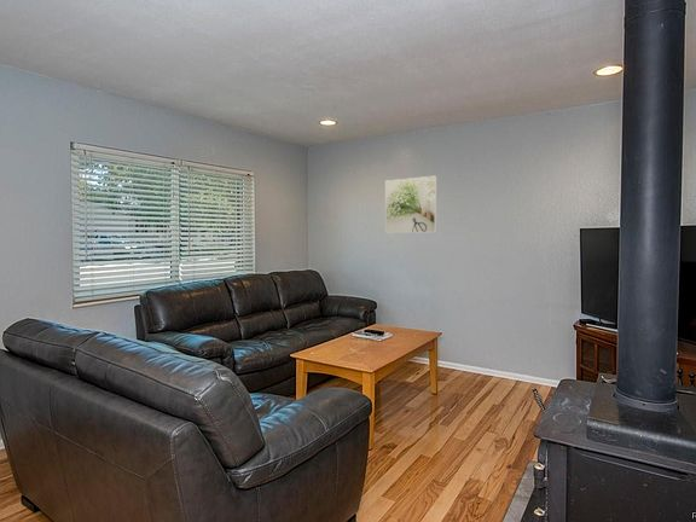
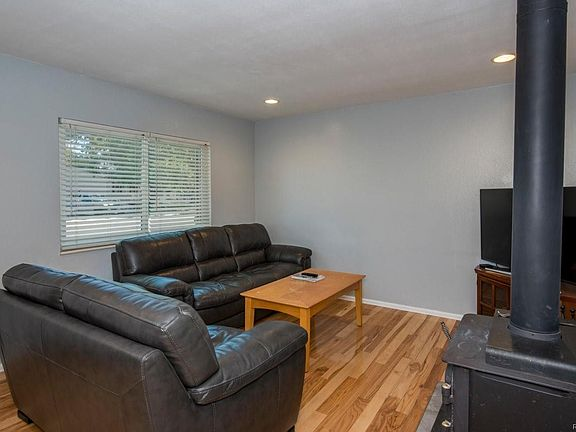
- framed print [384,175,437,234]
